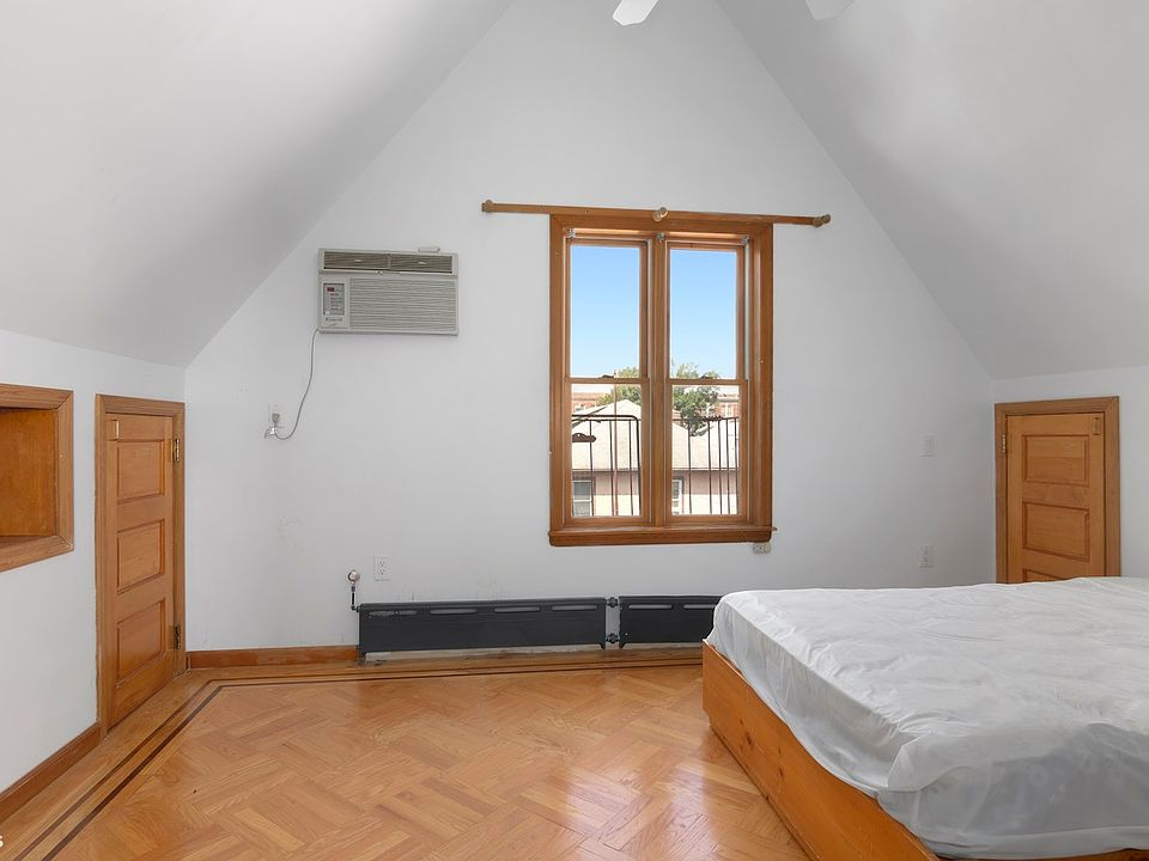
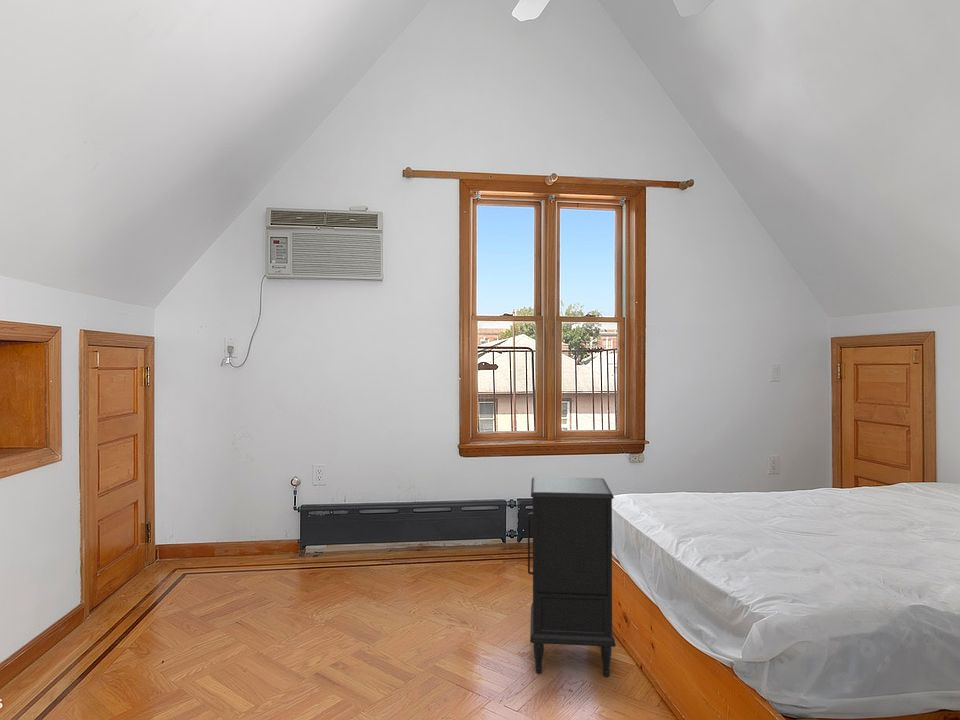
+ nightstand [527,476,617,678]
